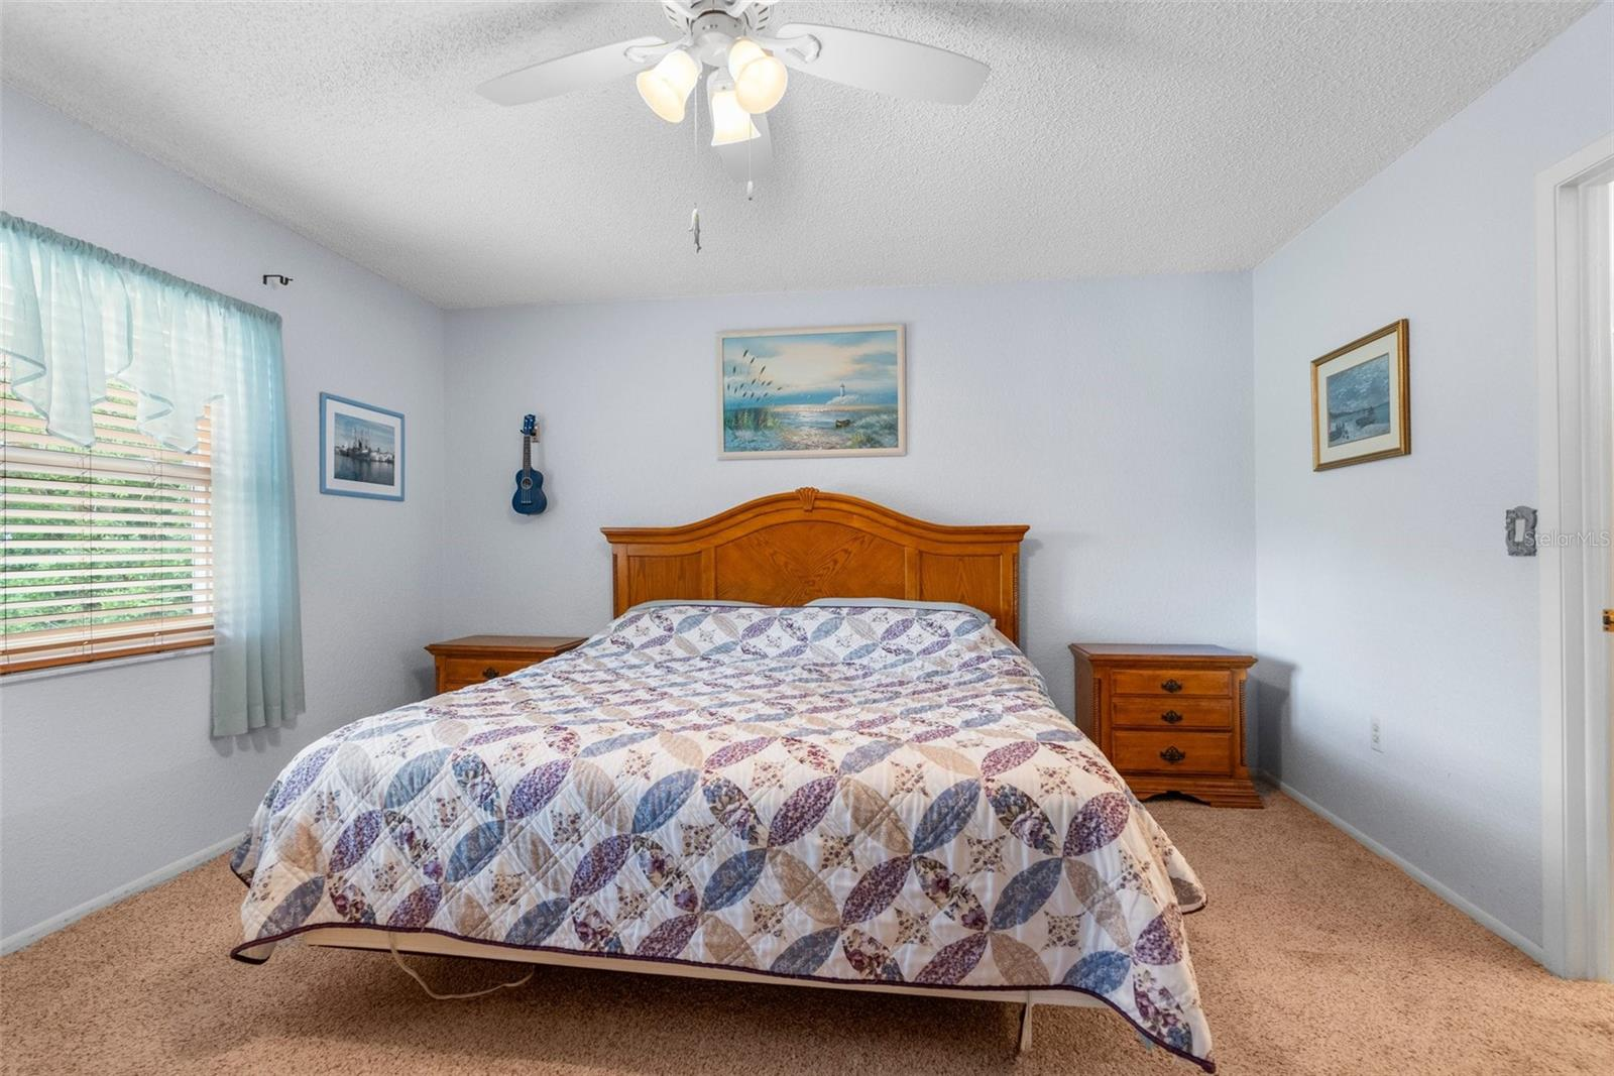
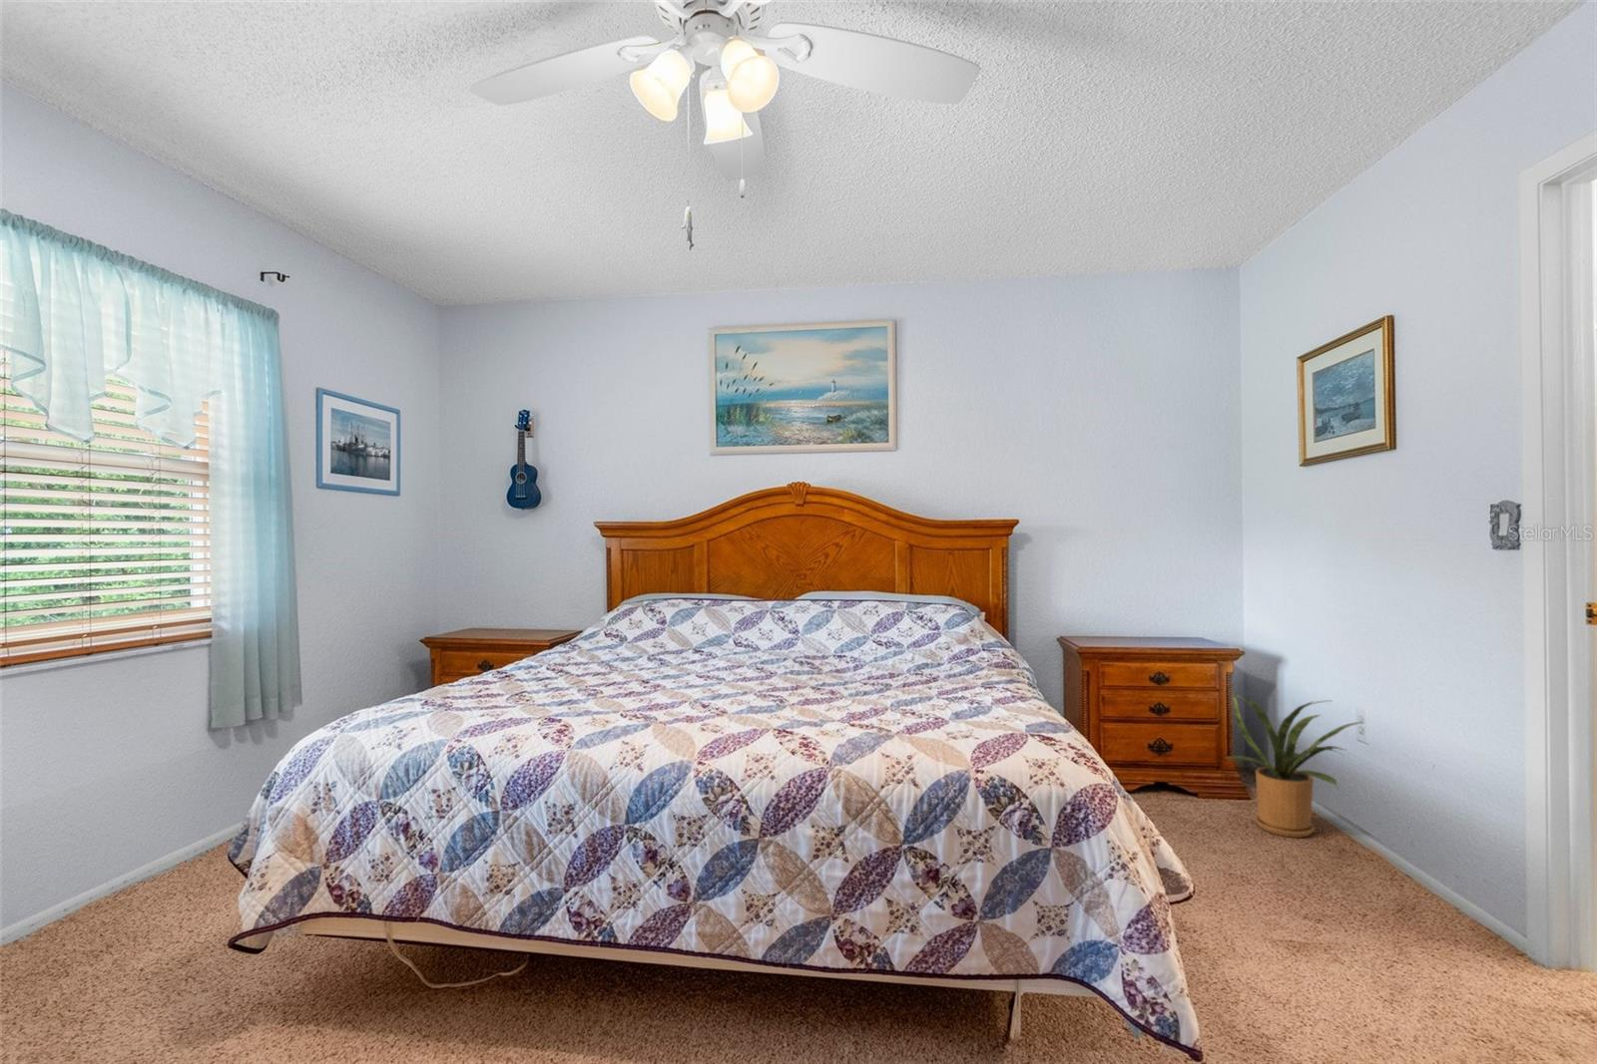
+ house plant [1225,692,1365,838]
